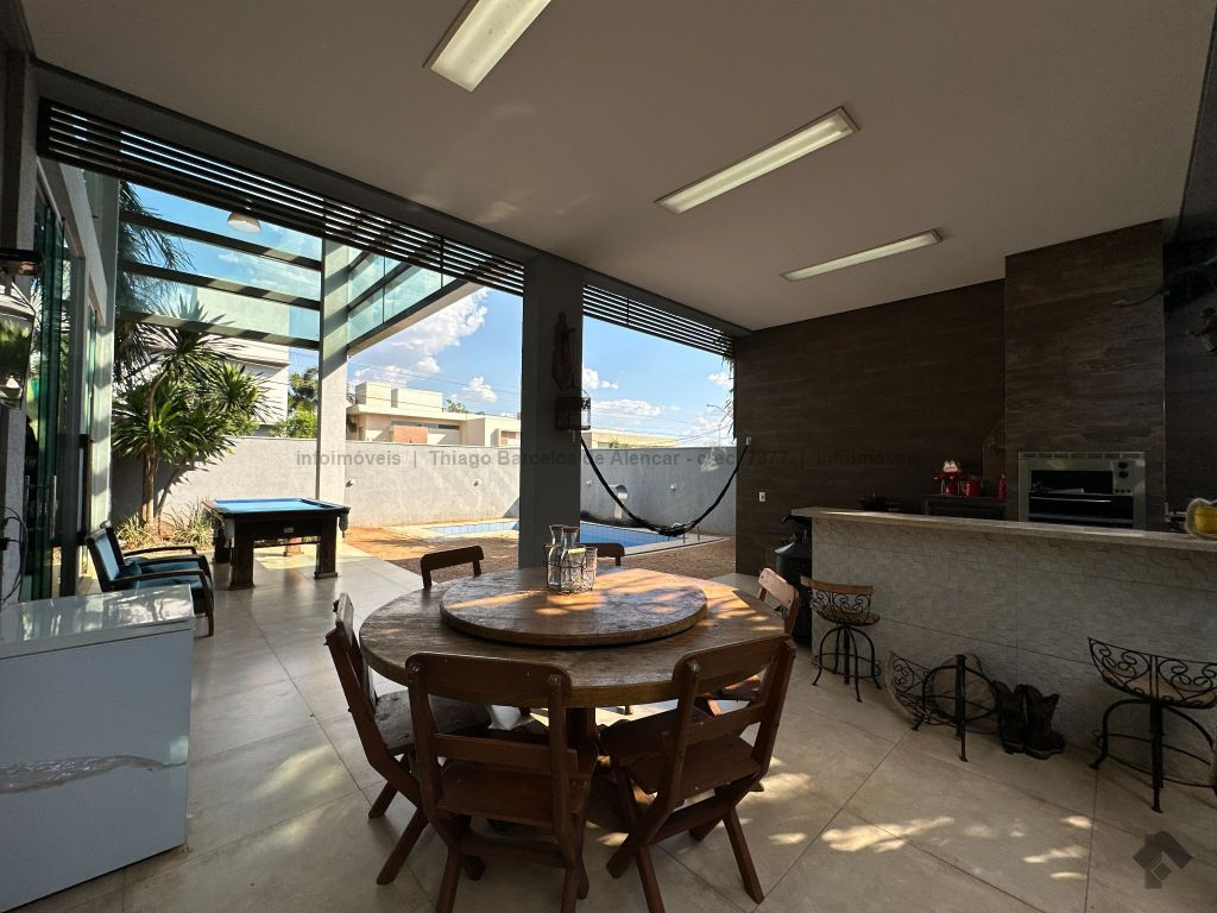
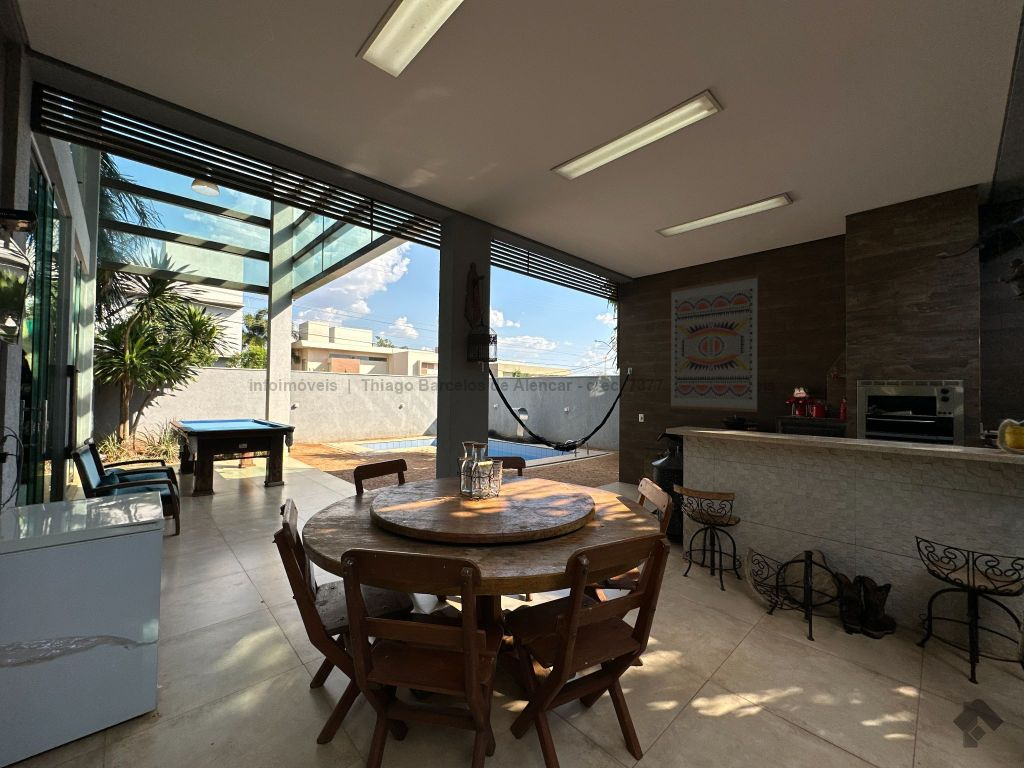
+ wall art [670,274,759,413]
